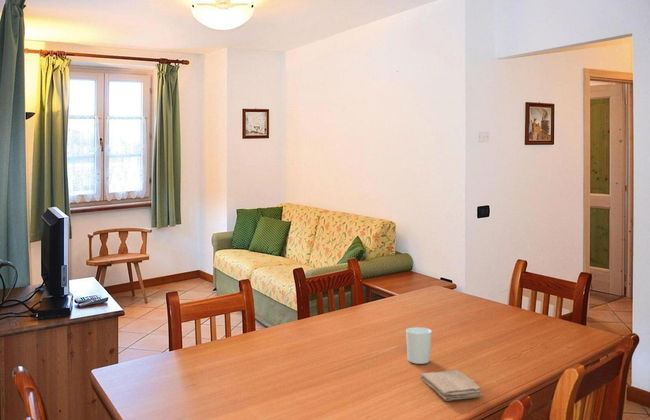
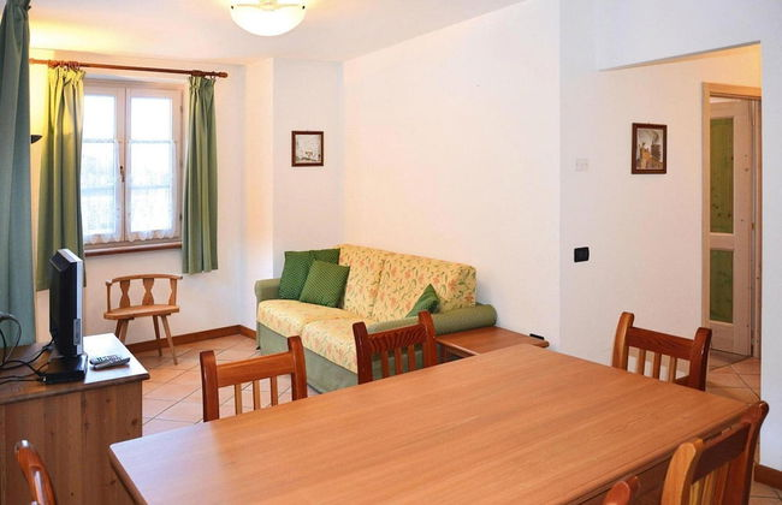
- cup [405,326,432,365]
- washcloth [420,369,483,402]
